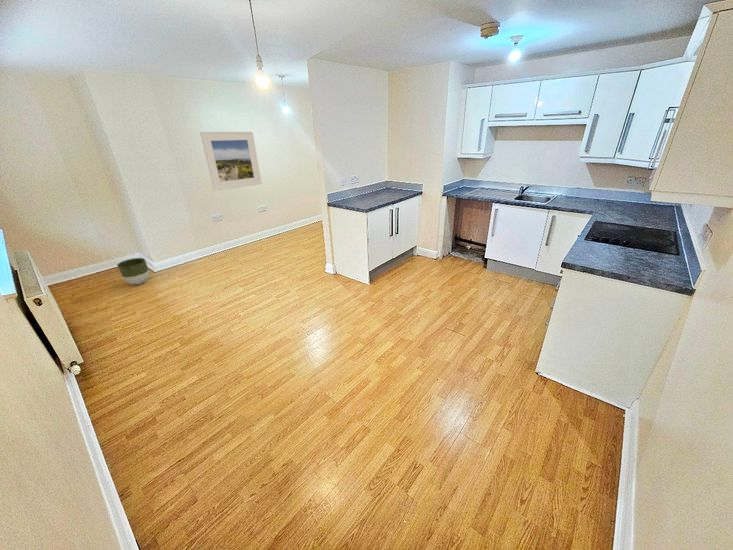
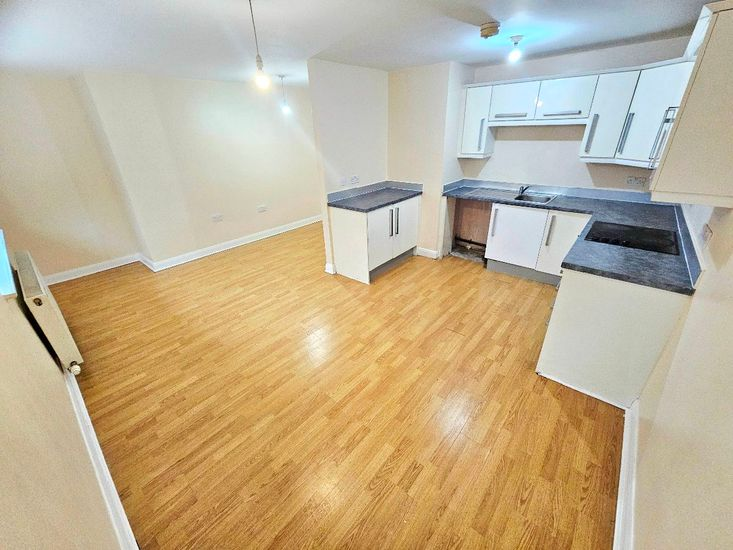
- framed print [199,131,262,192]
- planter [116,257,150,285]
